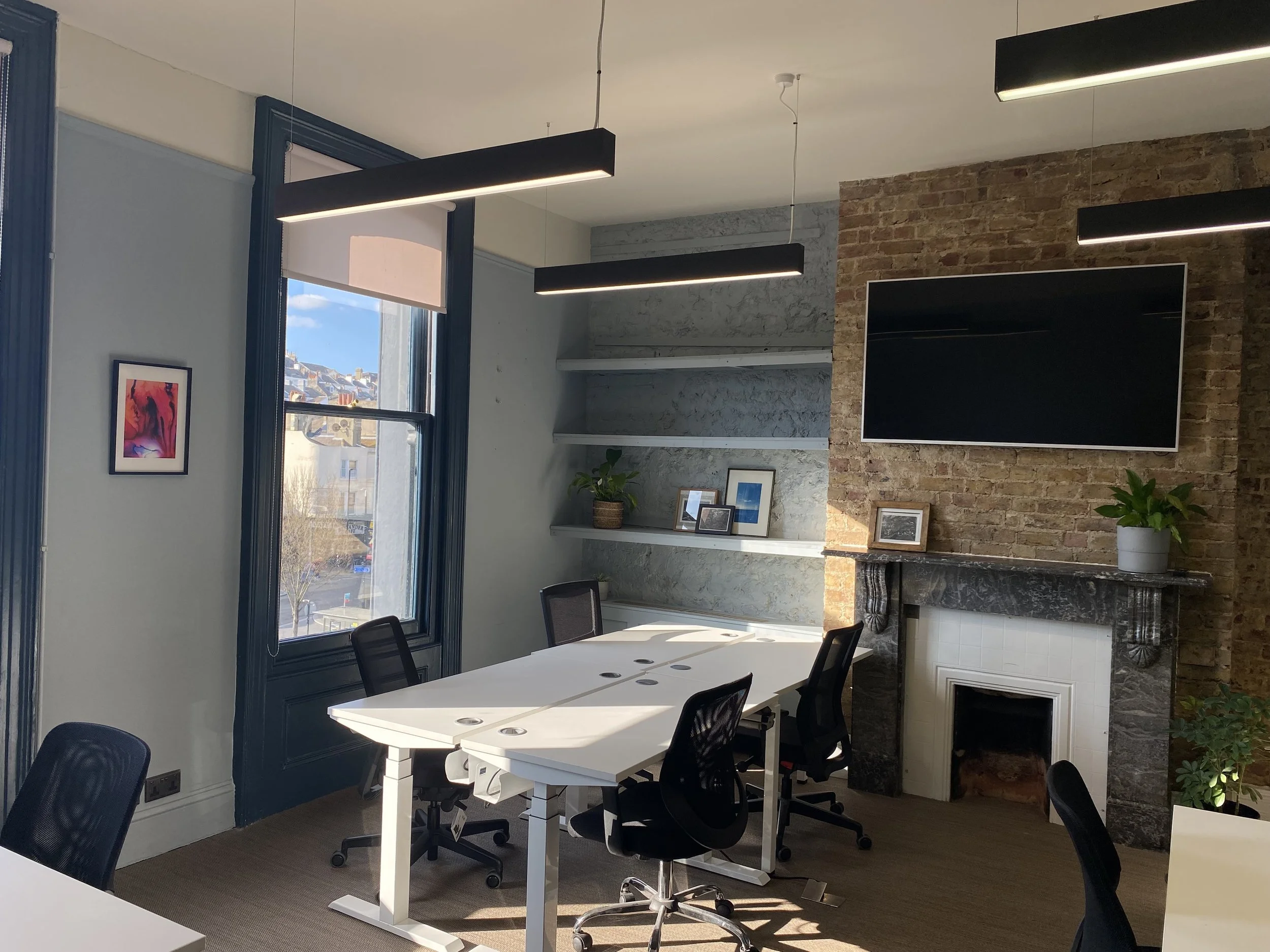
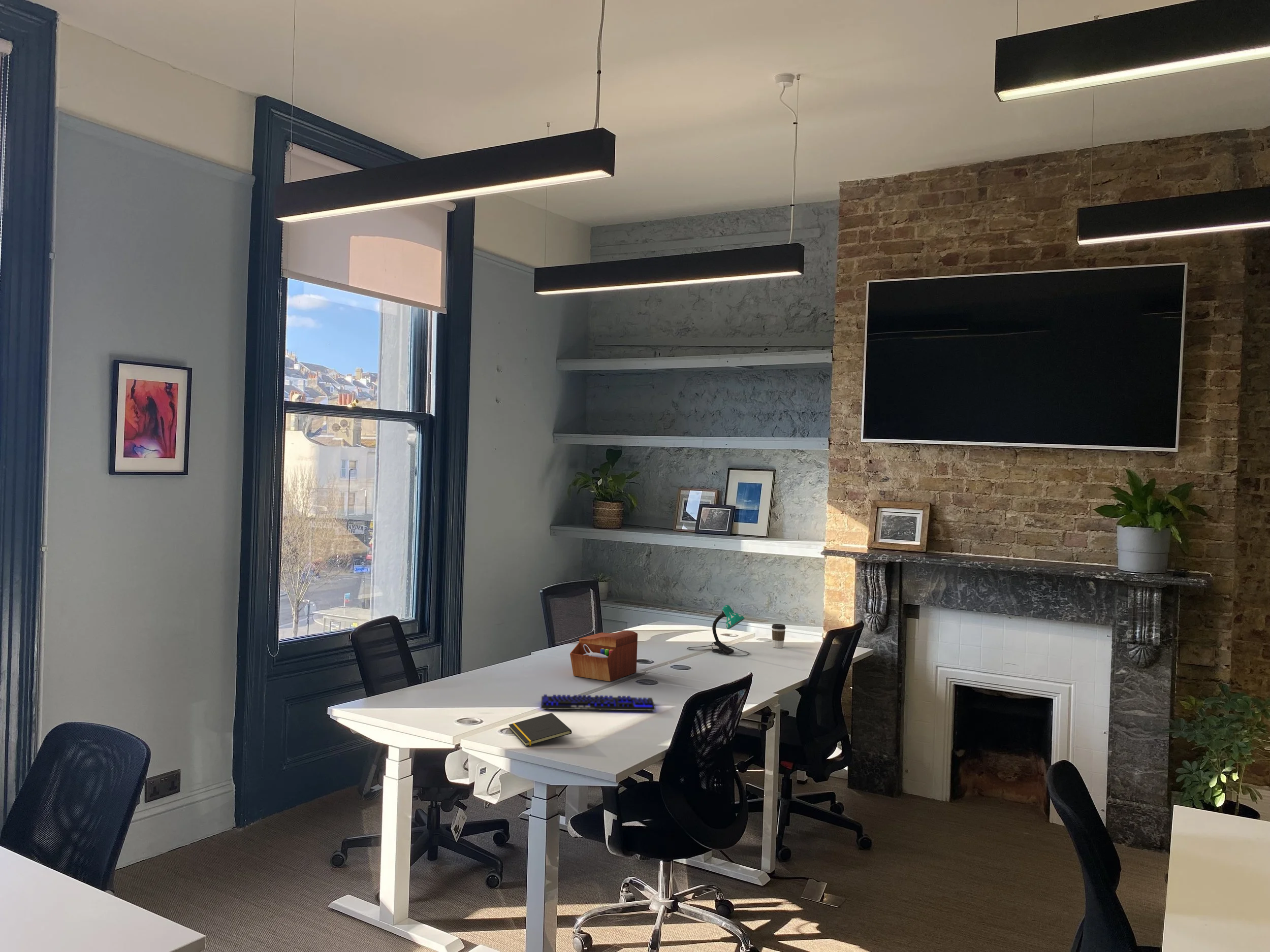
+ desk lamp [687,605,750,657]
+ keyboard [541,694,656,711]
+ notepad [509,712,573,747]
+ coffee cup [771,623,786,648]
+ sewing box [569,630,638,682]
